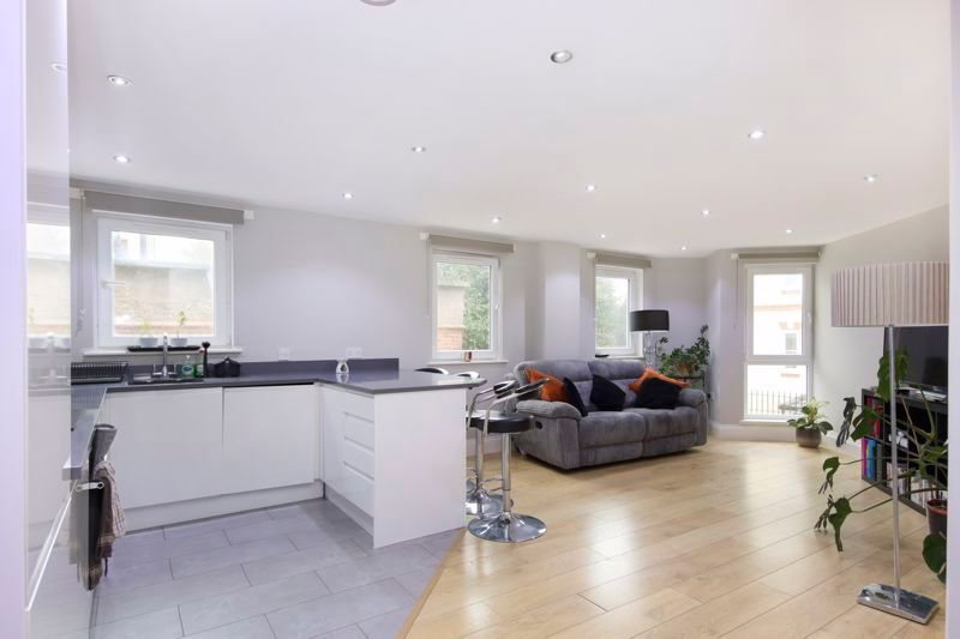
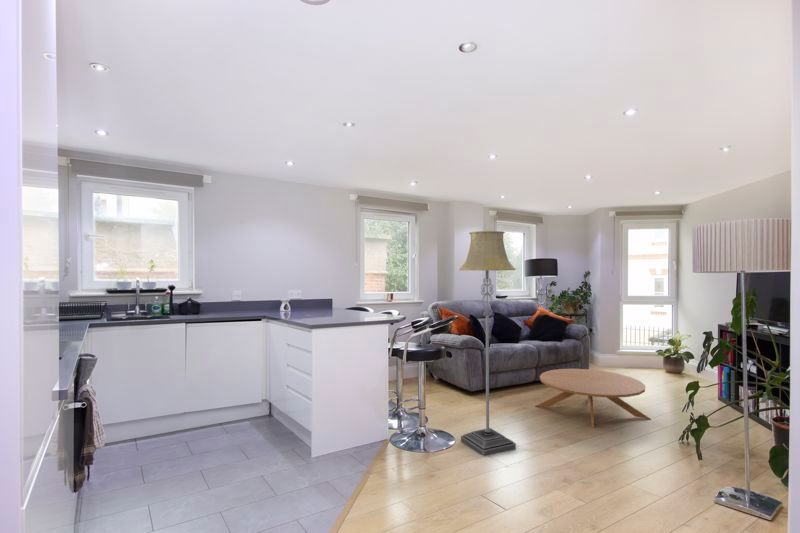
+ coffee table [535,368,651,429]
+ floor lamp [459,230,517,457]
